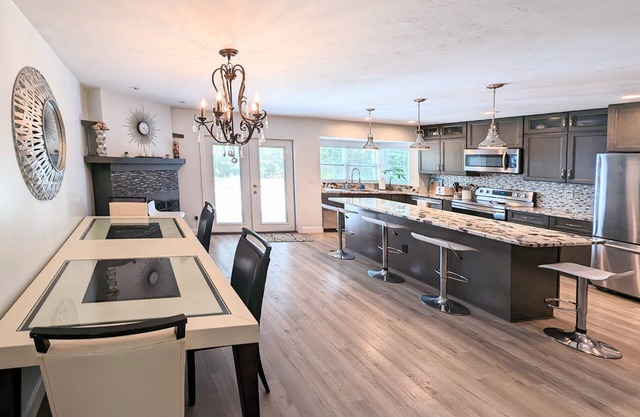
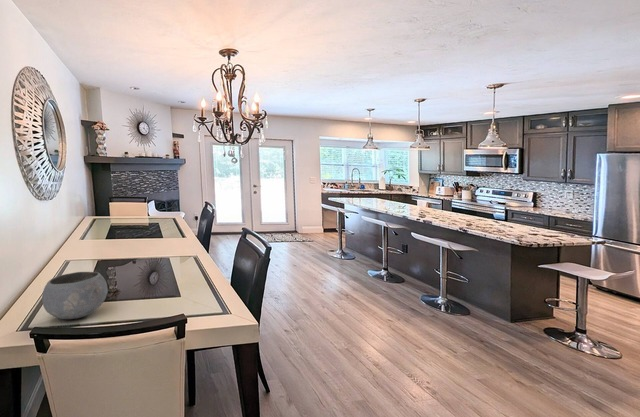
+ bowl [41,271,109,320]
